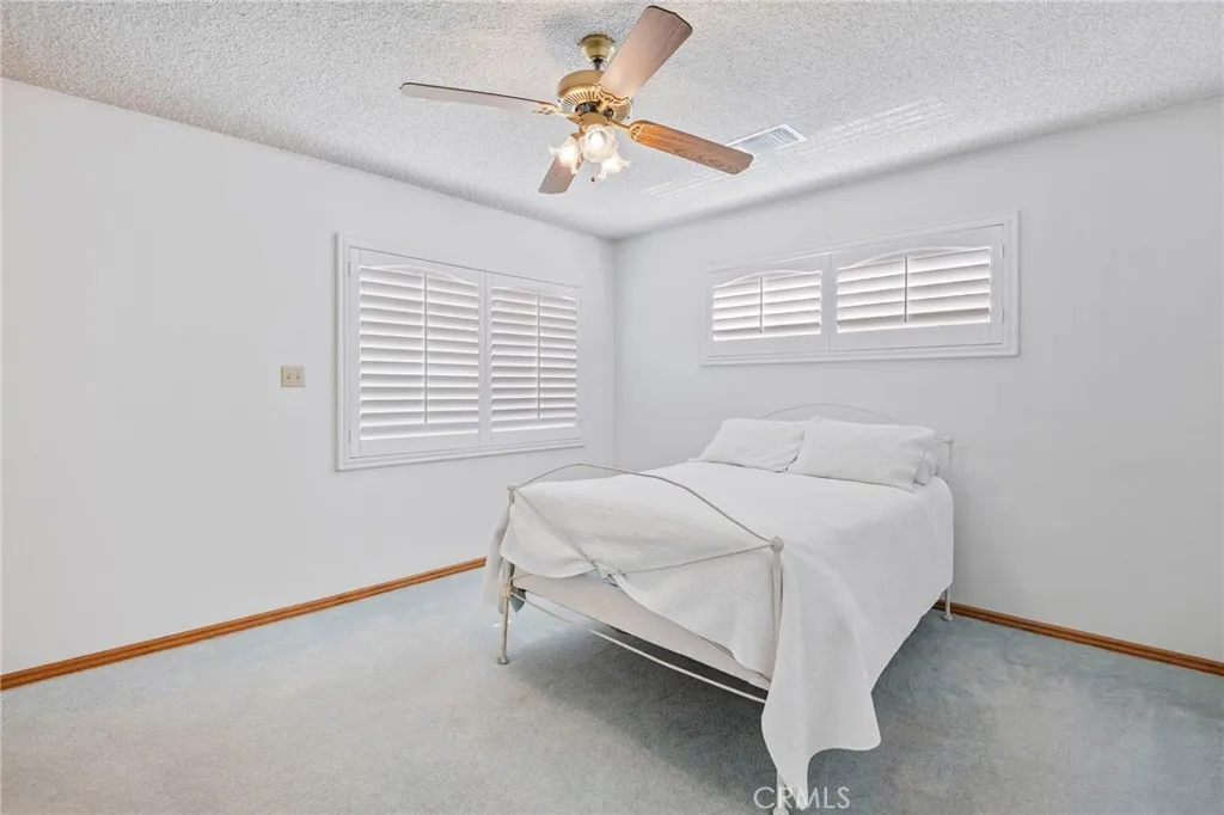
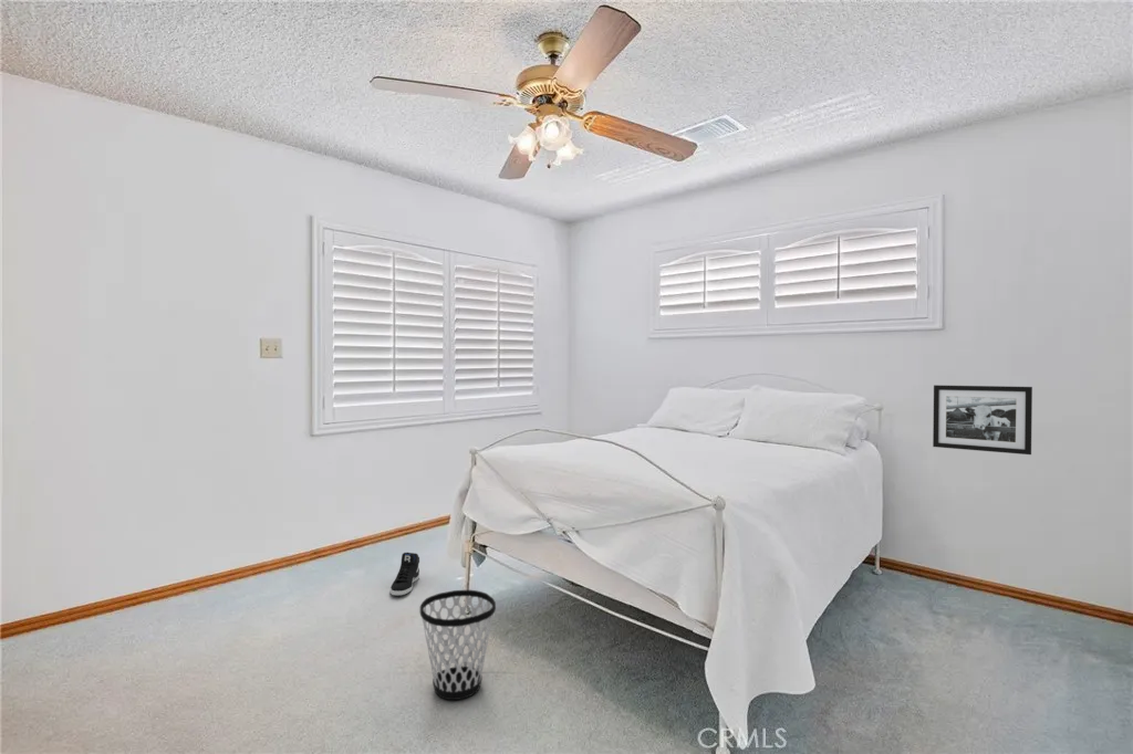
+ picture frame [932,384,1033,455]
+ wastebasket [419,589,497,701]
+ sneaker [389,552,420,597]
